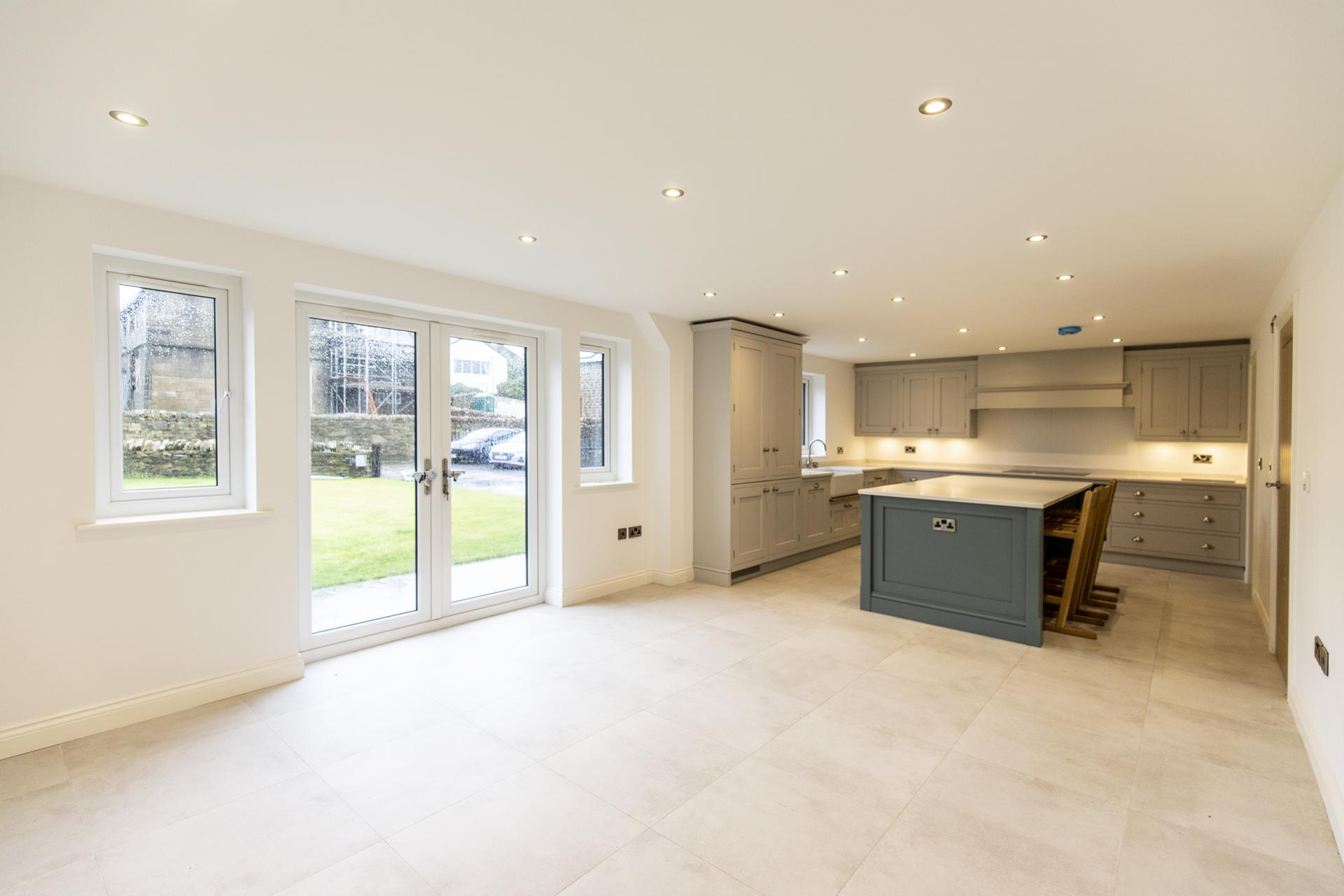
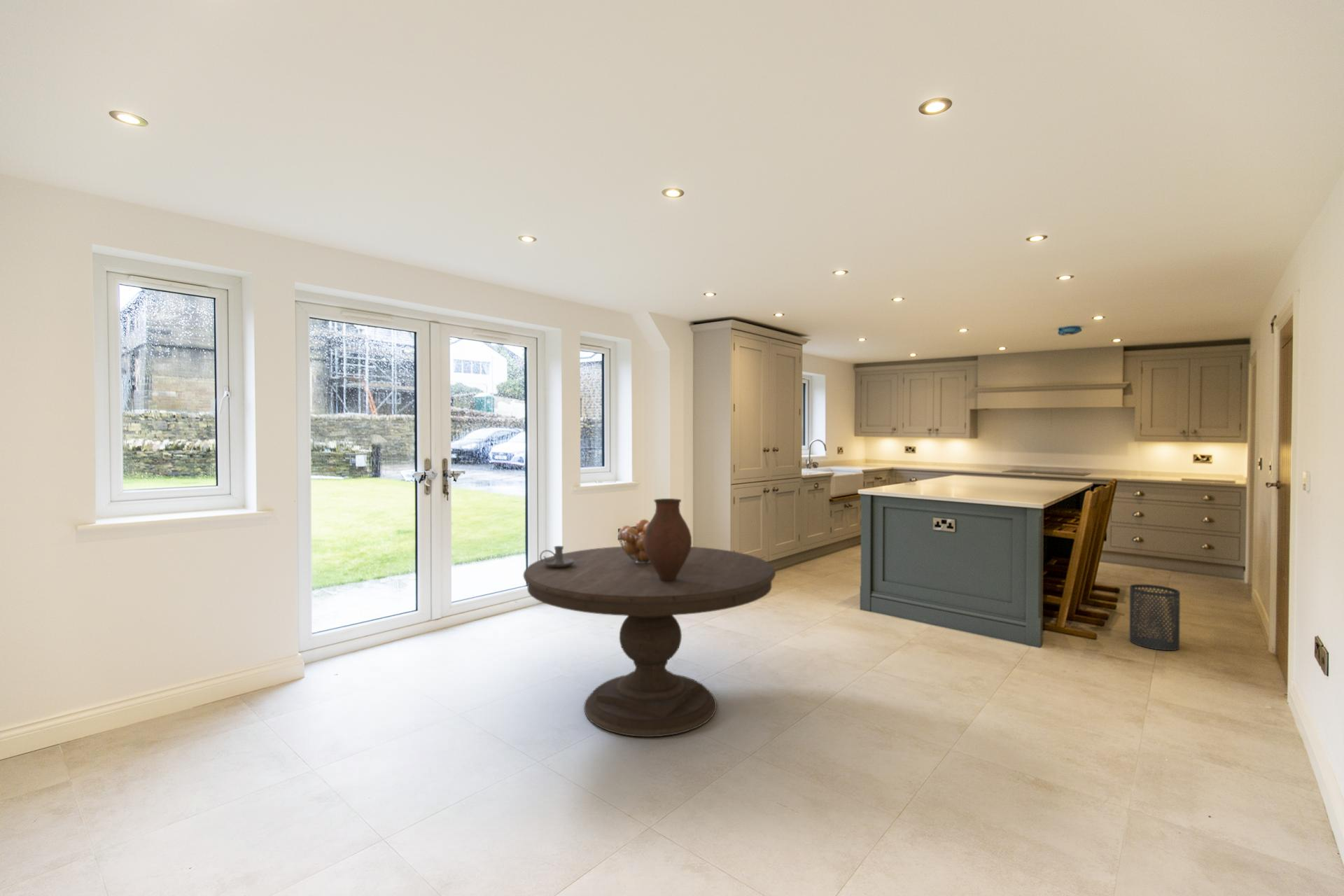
+ trash can [1128,583,1181,651]
+ fruit basket [617,519,651,563]
+ dining table [522,546,776,738]
+ vase [644,498,692,582]
+ candle holder [539,545,574,568]
